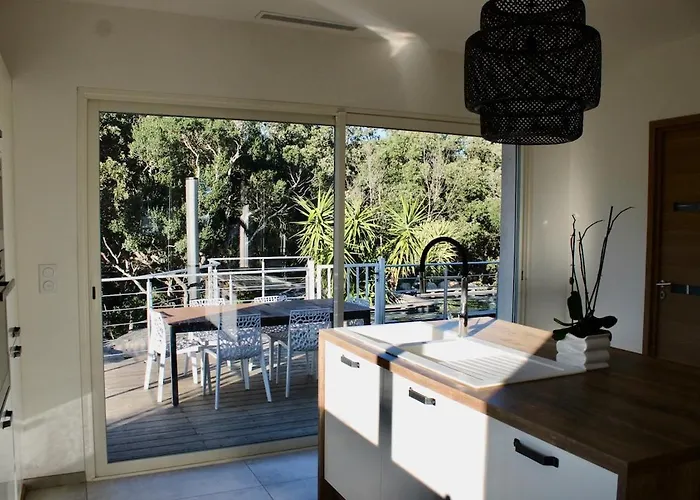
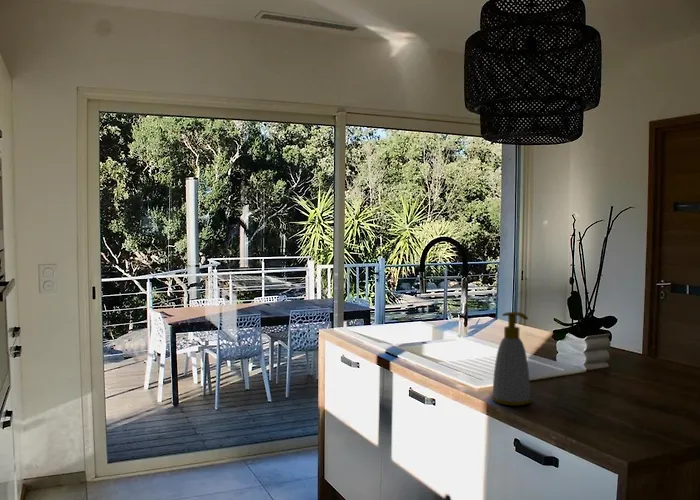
+ soap bottle [491,311,532,407]
